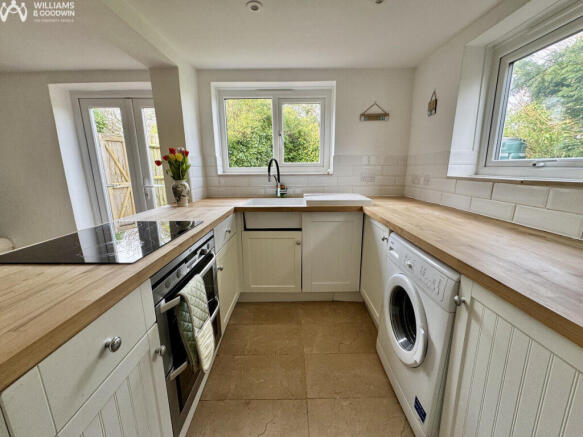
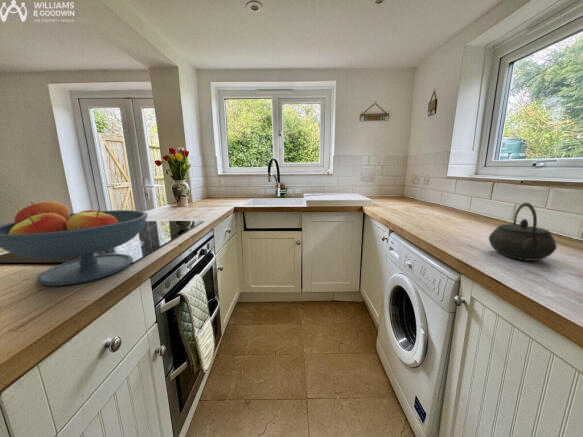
+ kettle [488,201,558,262]
+ fruit bowl [0,201,149,287]
